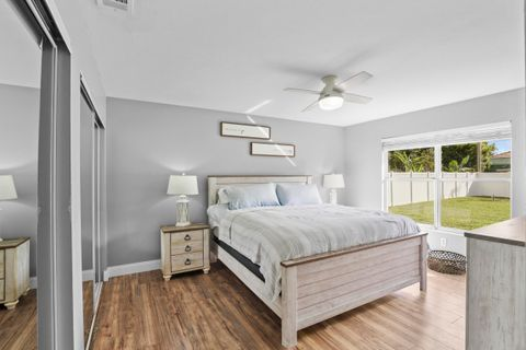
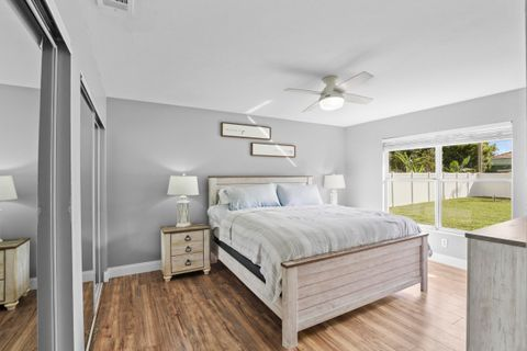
- basket [426,249,467,276]
